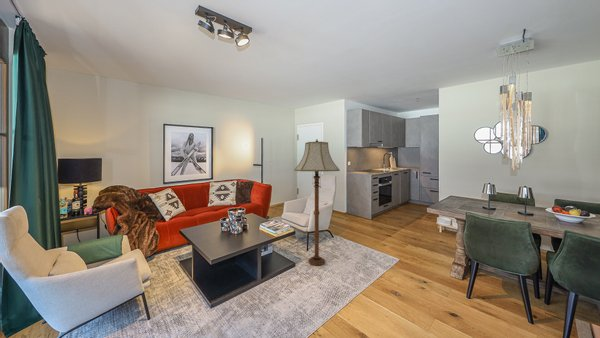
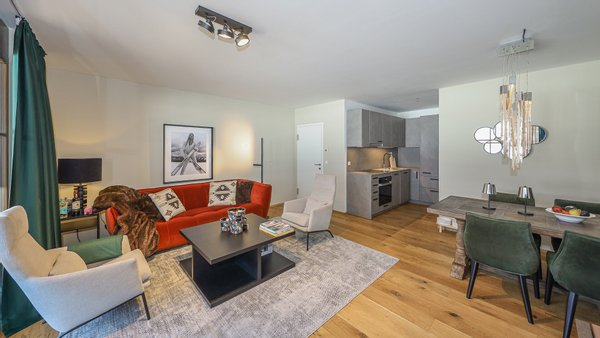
- floor lamp [294,138,341,266]
